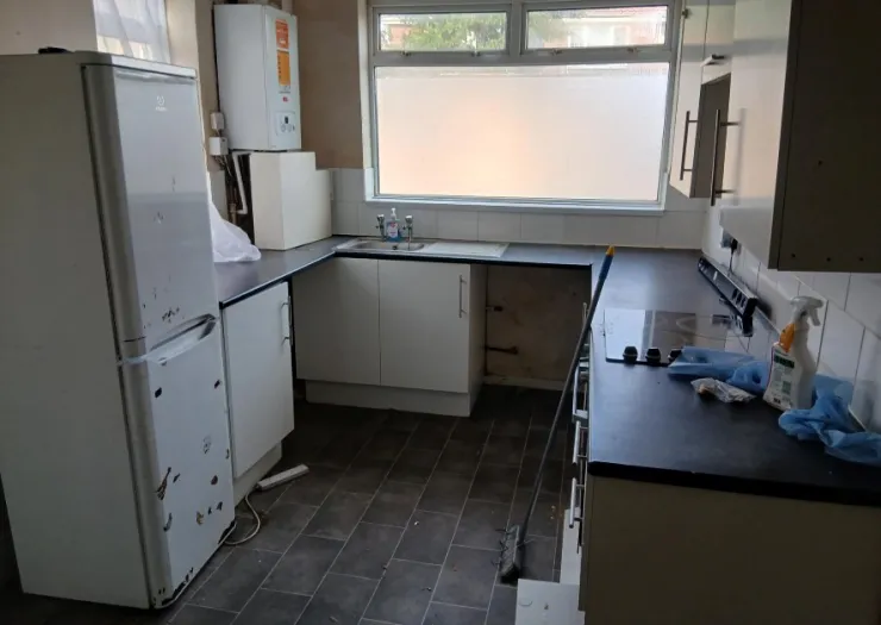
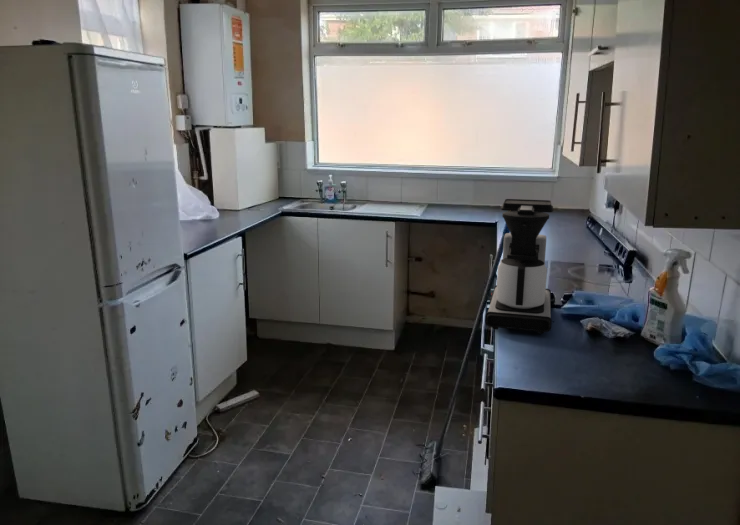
+ coffee maker [484,198,554,335]
